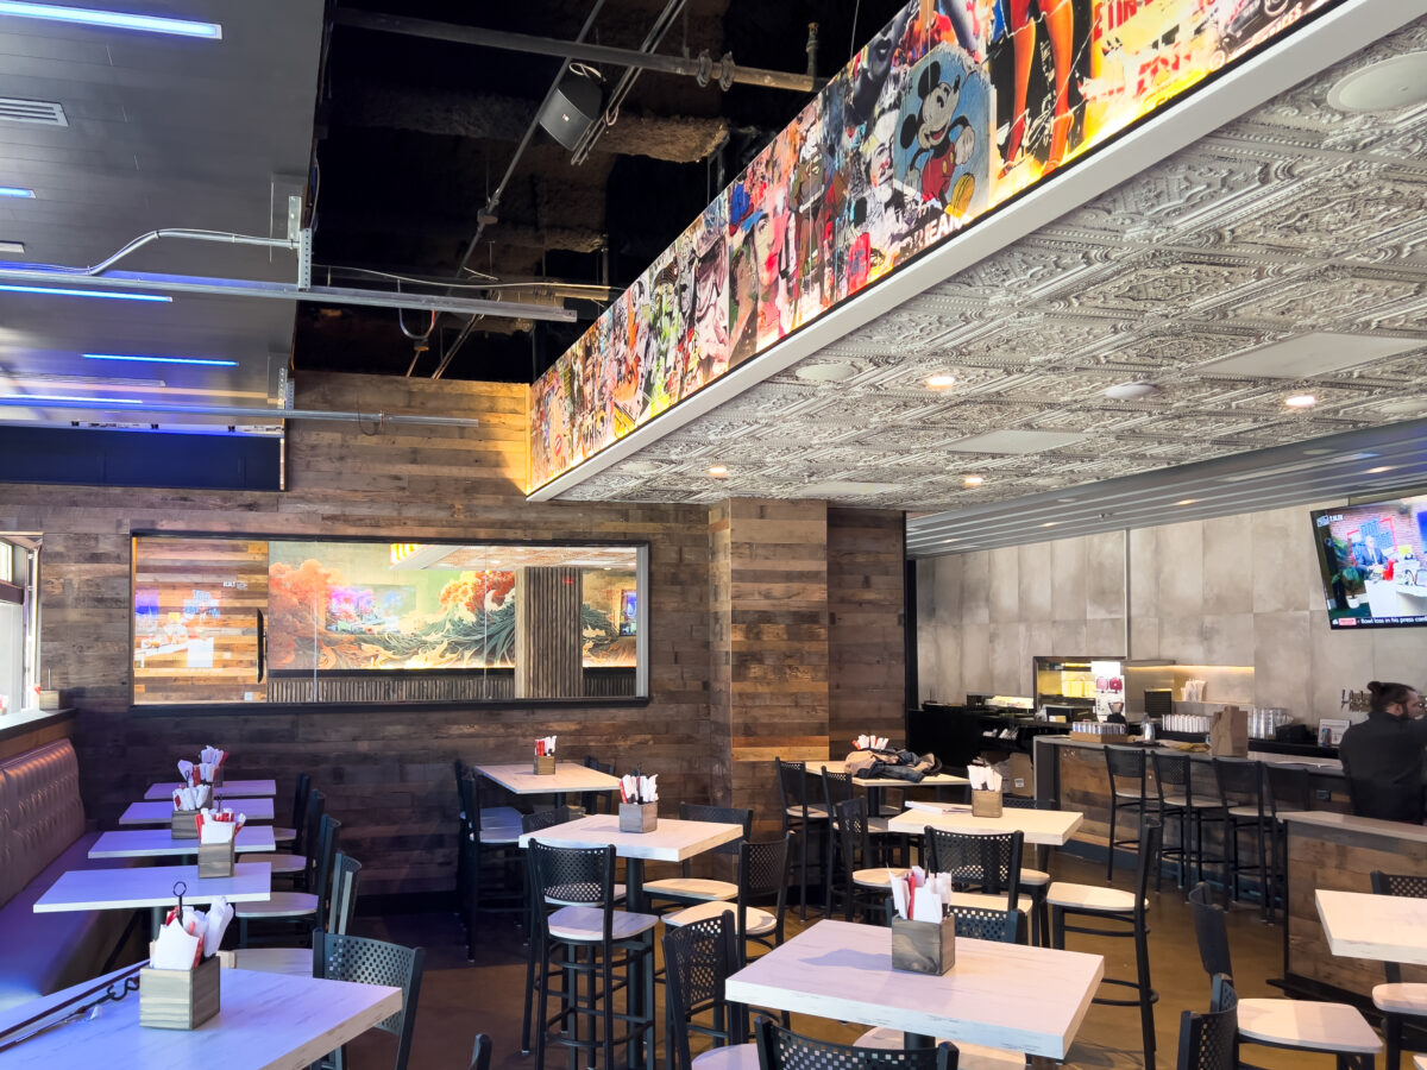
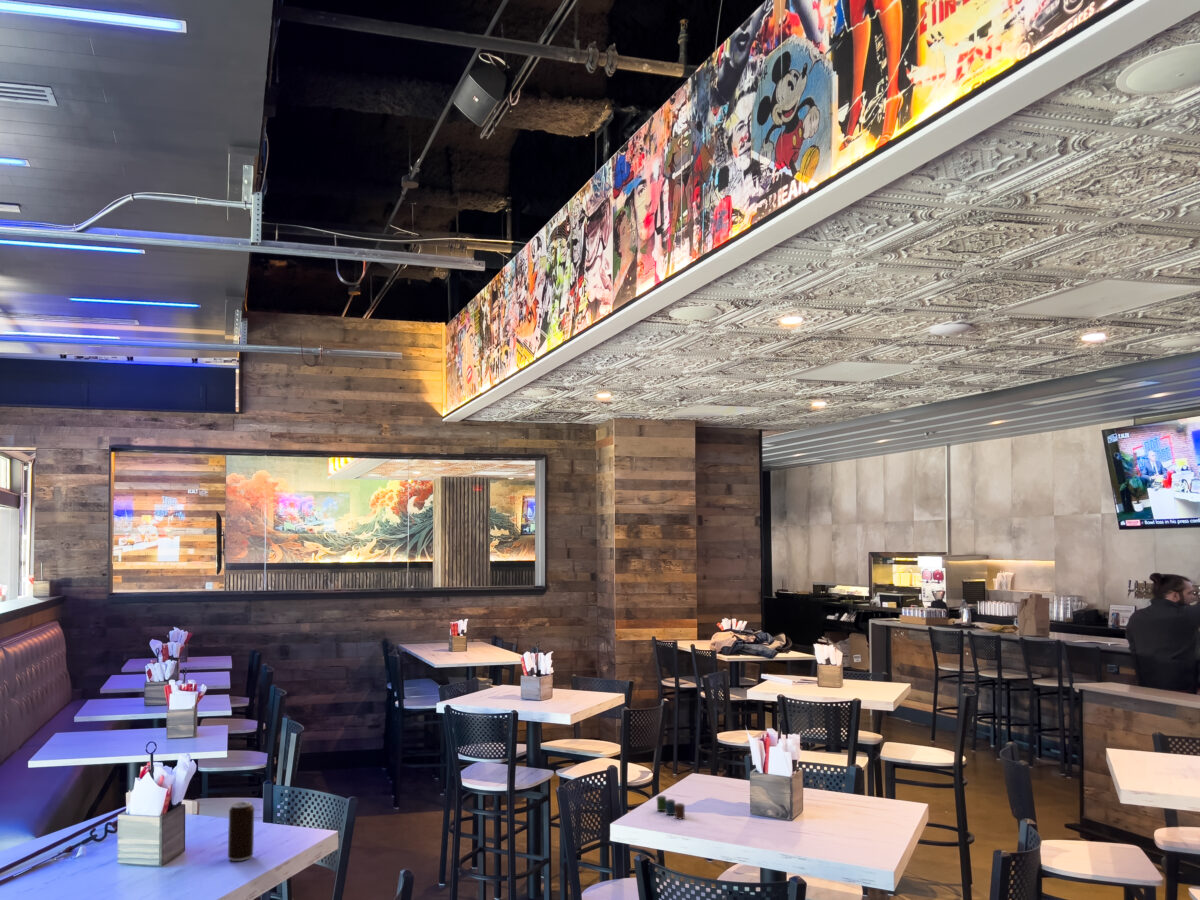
+ cup [656,794,686,820]
+ beverage can [227,801,255,862]
